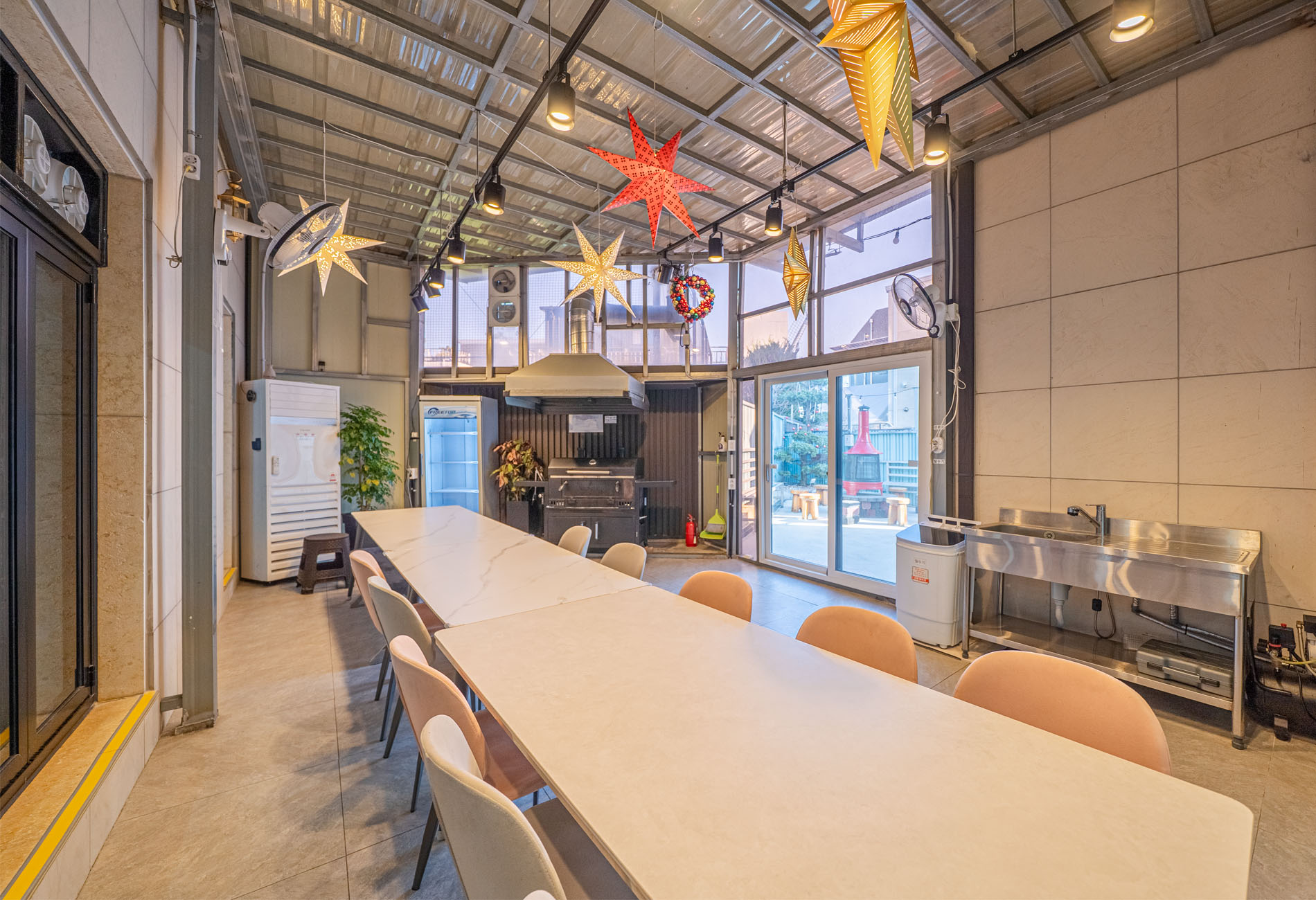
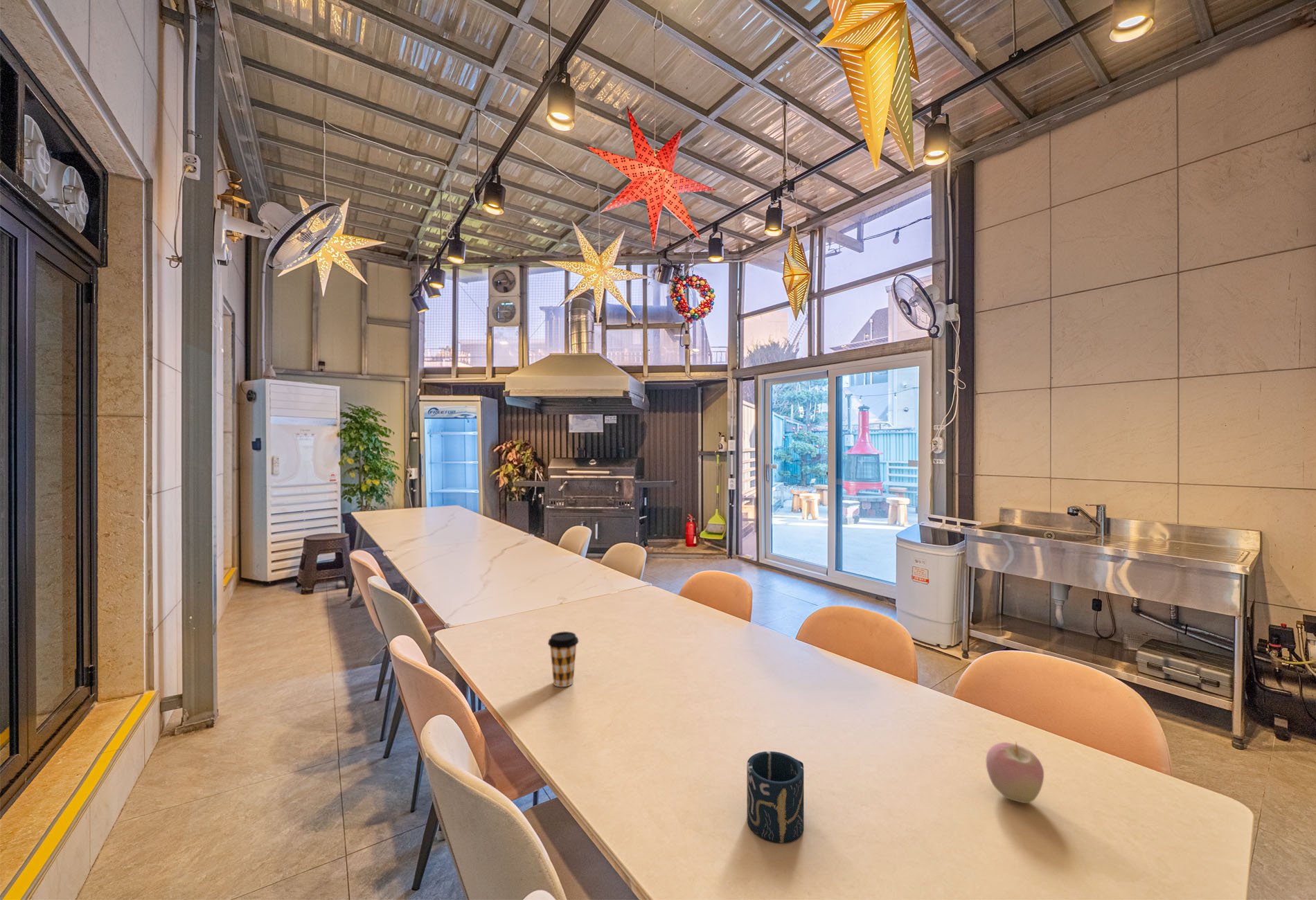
+ cup [746,750,804,844]
+ apple [986,741,1044,804]
+ coffee cup [547,631,579,687]
